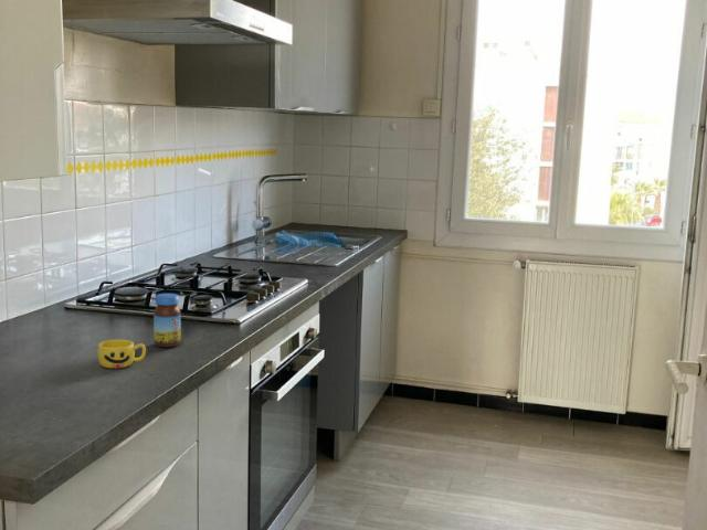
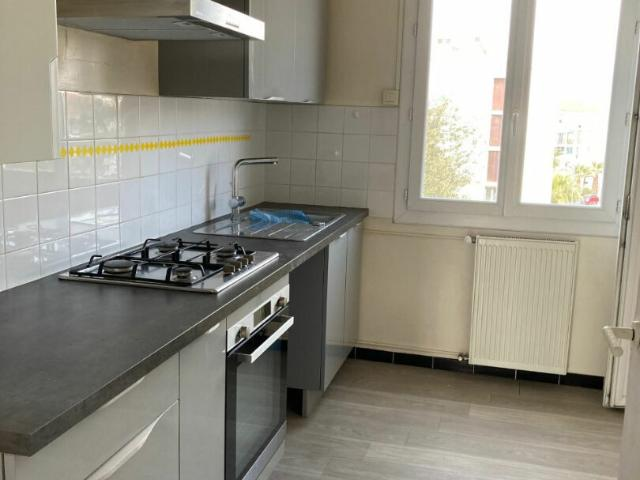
- jar [152,293,182,348]
- cup [96,339,147,369]
